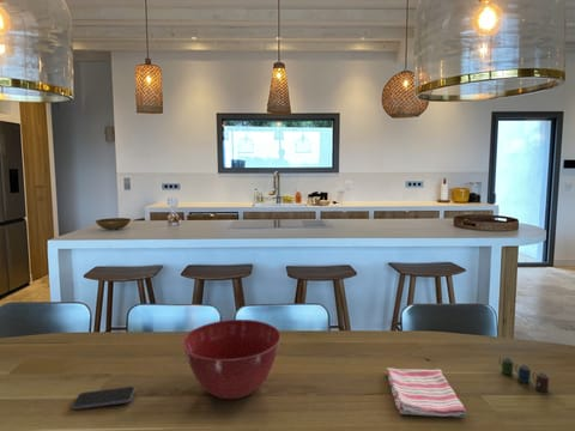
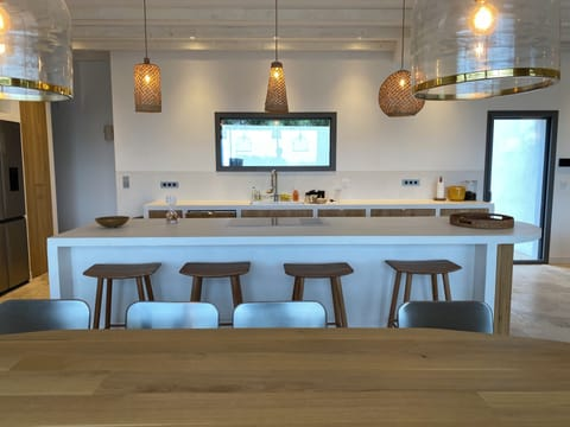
- cup [498,357,551,393]
- mixing bowl [181,318,282,400]
- dish towel [385,368,467,418]
- smartphone [71,386,135,411]
